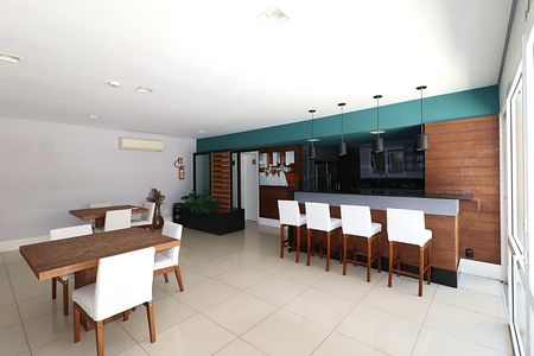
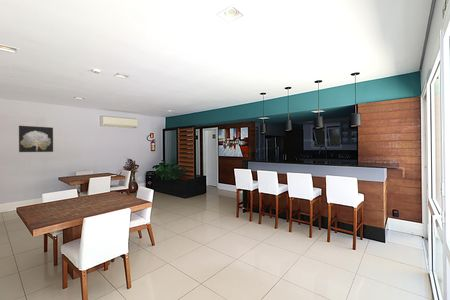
+ wall art [18,125,54,153]
